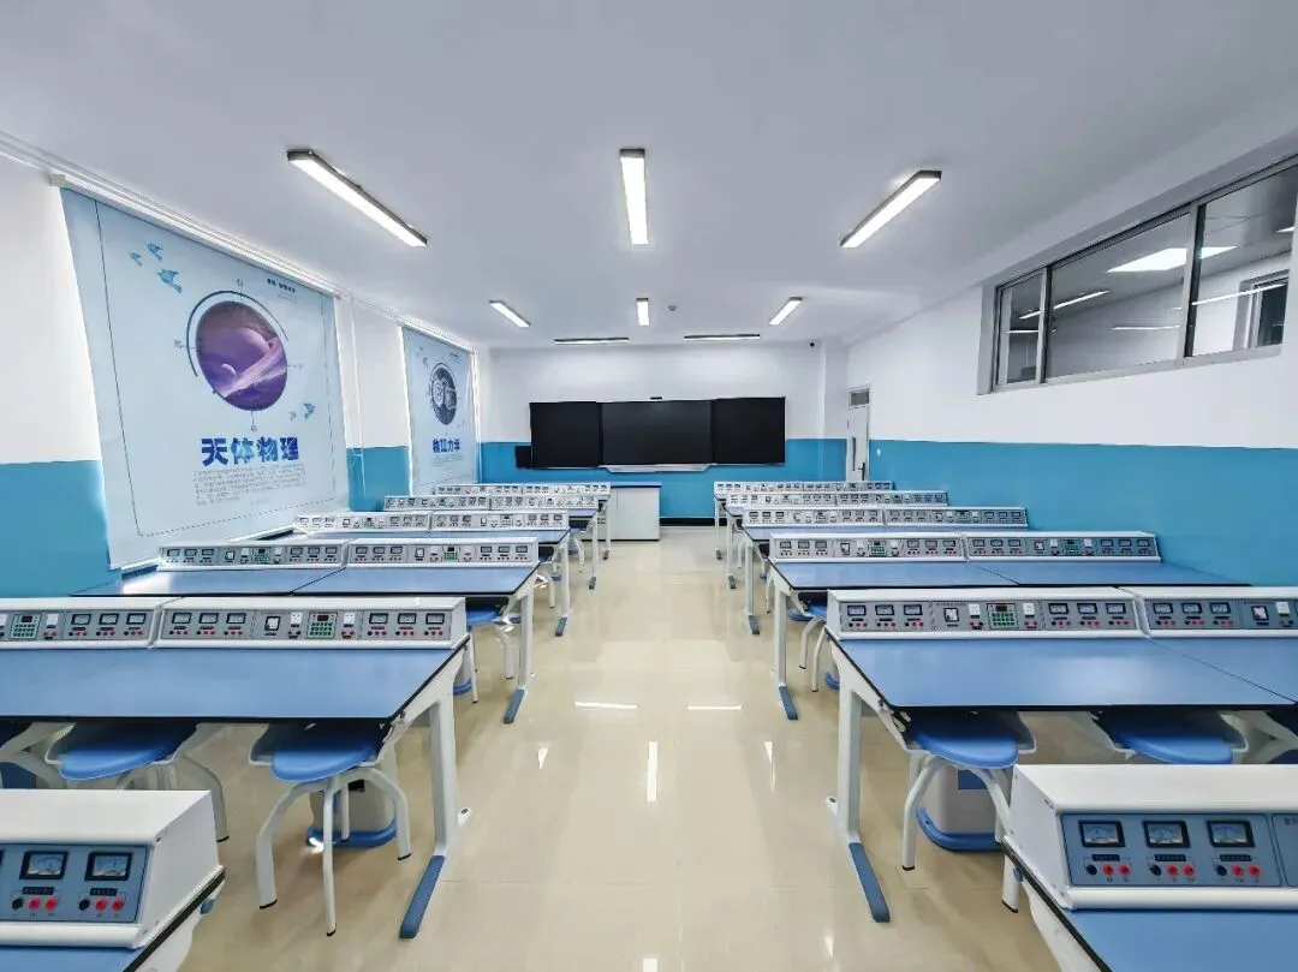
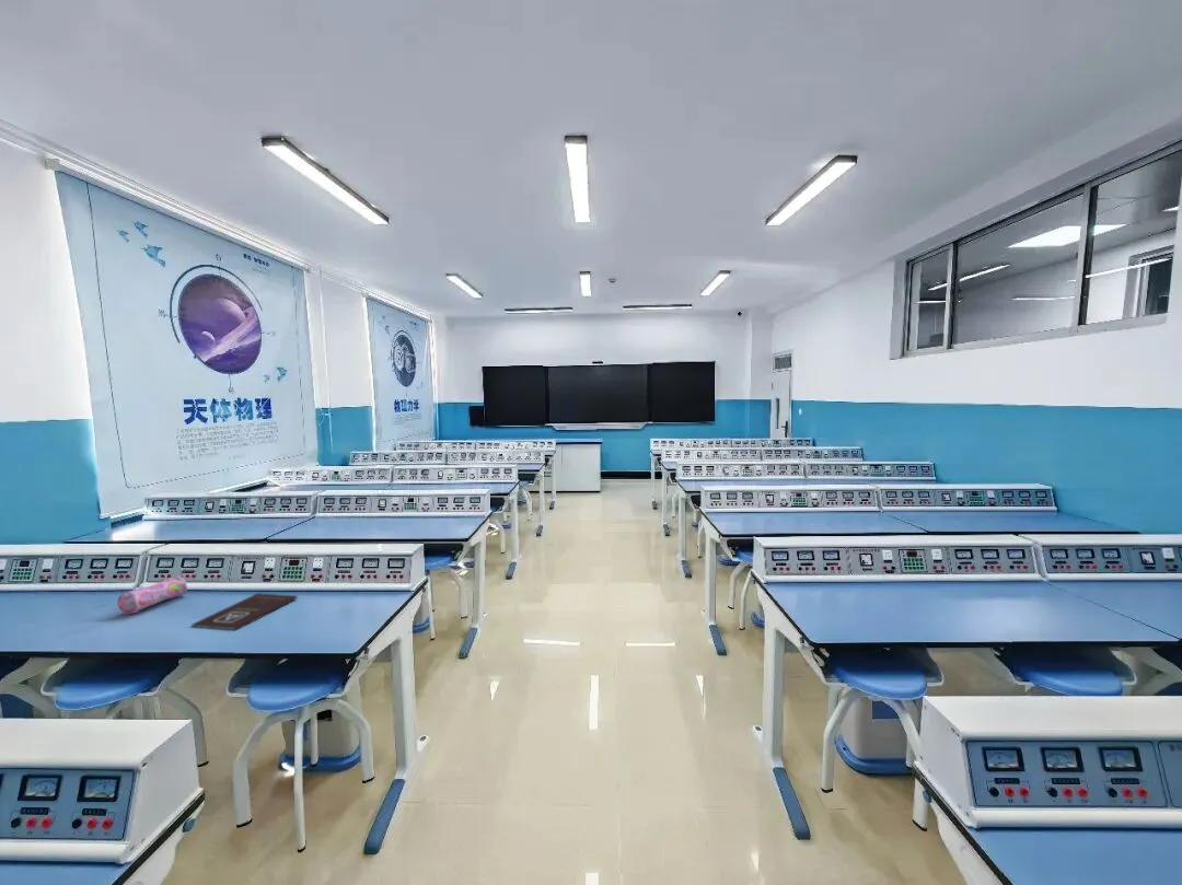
+ pencil case [116,573,188,616]
+ book [190,592,298,631]
